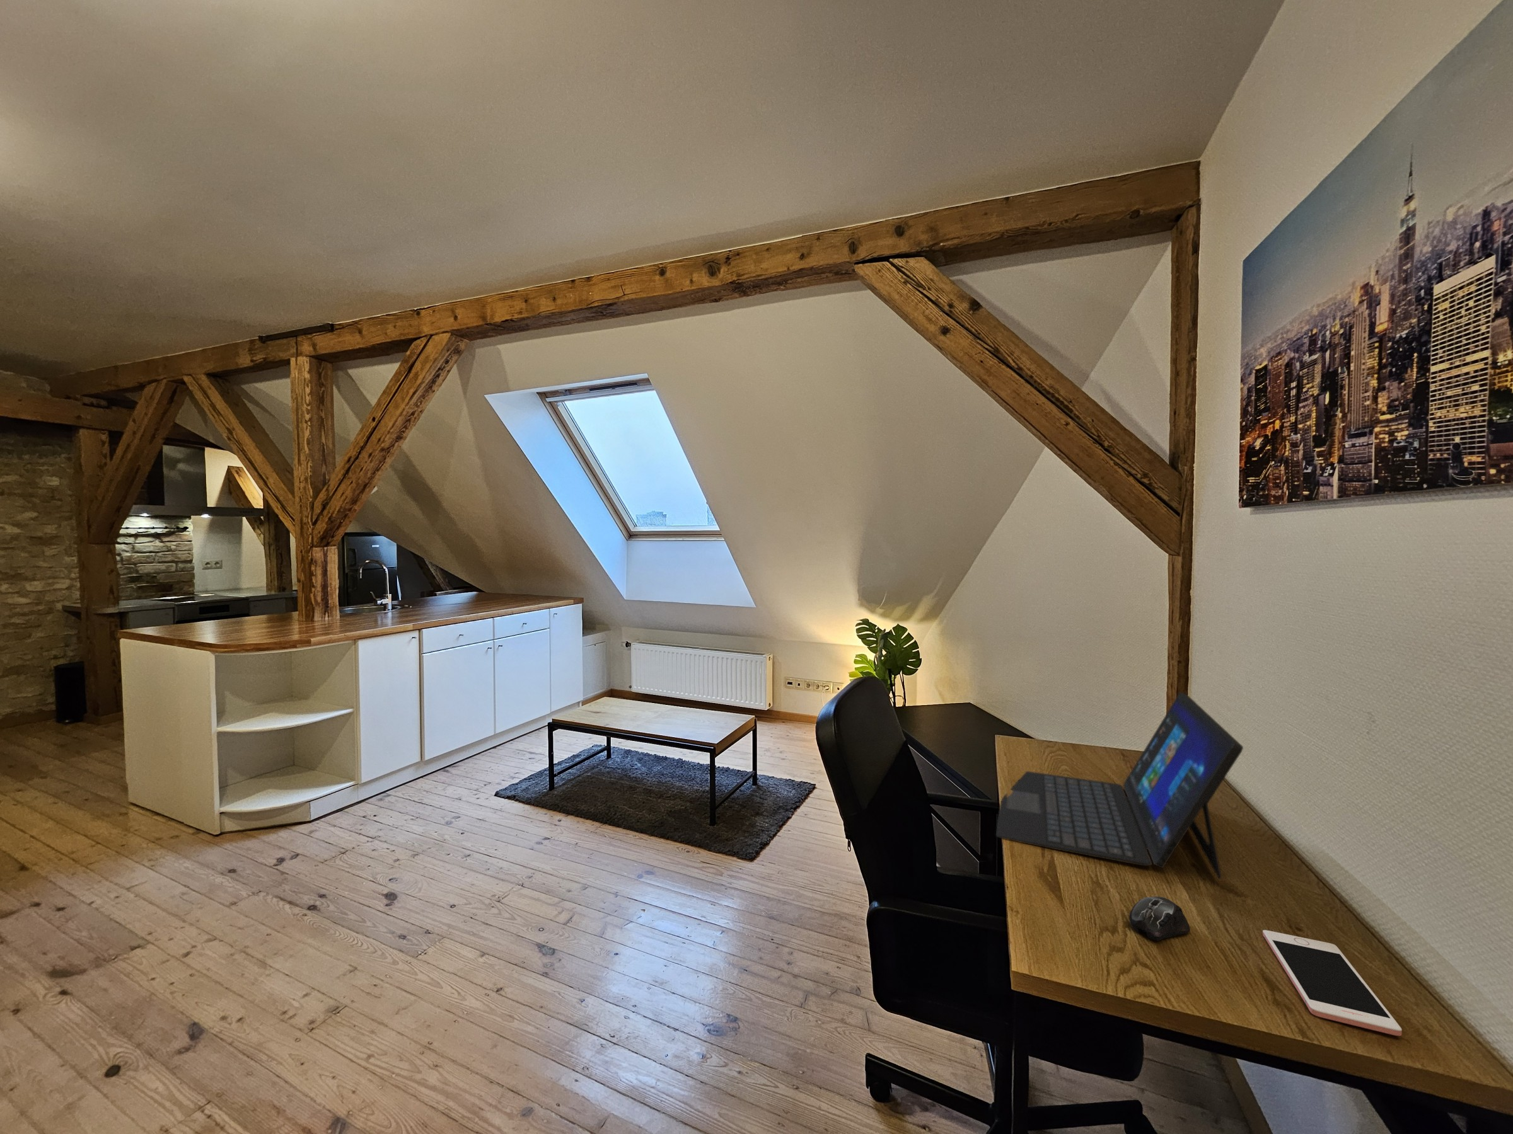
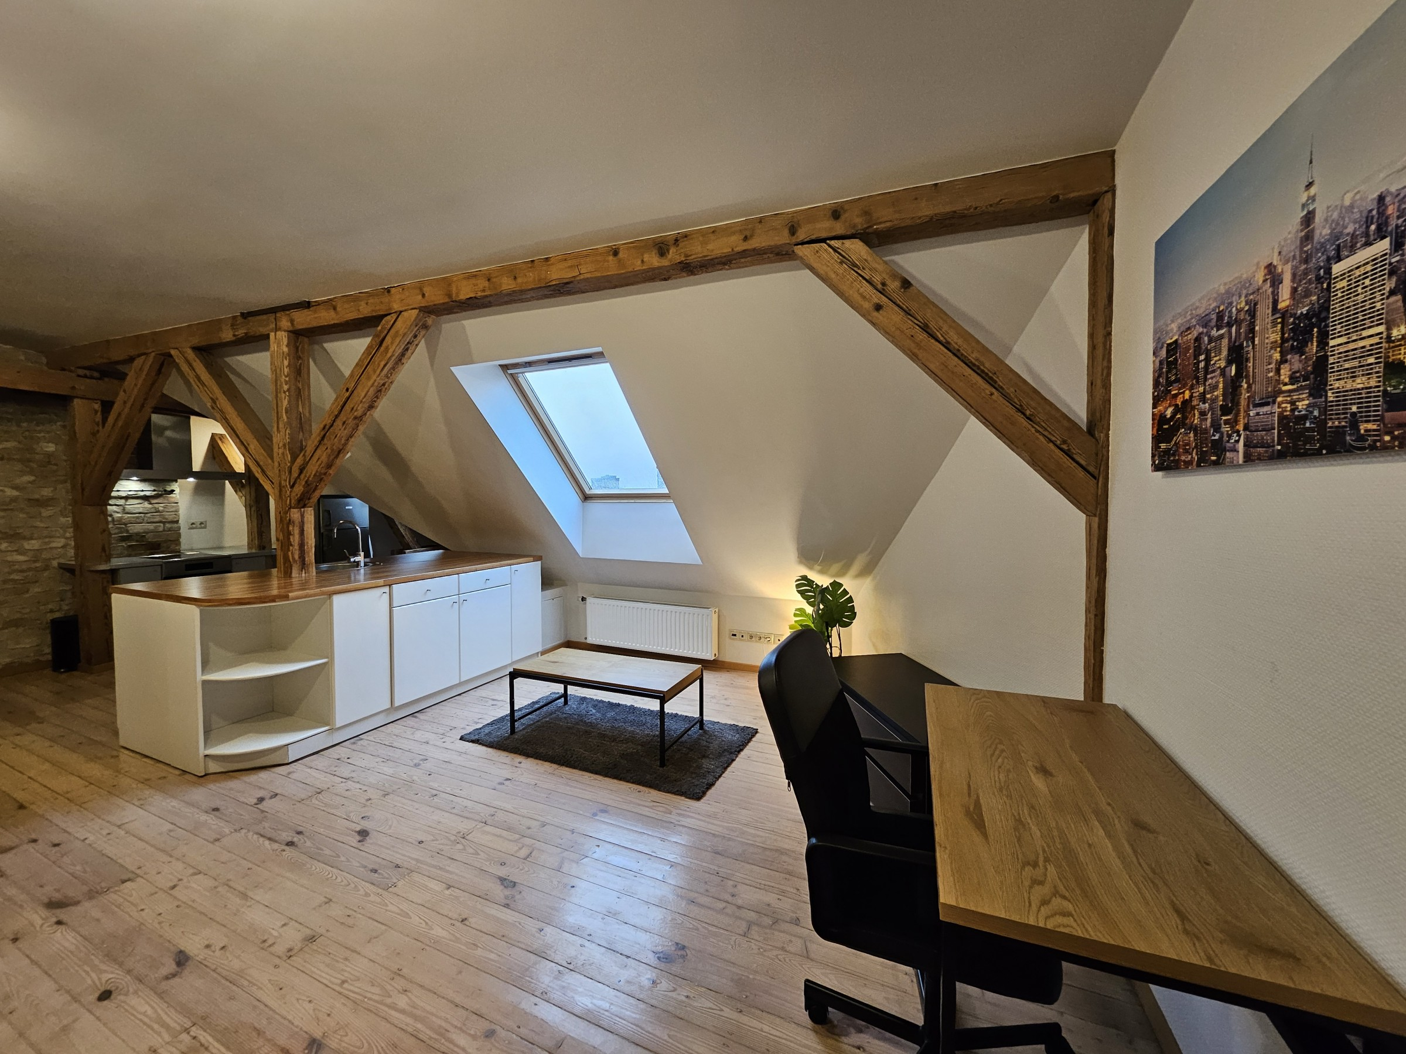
- computer mouse [1128,896,1191,941]
- cell phone [1262,929,1402,1036]
- laptop [996,692,1244,880]
